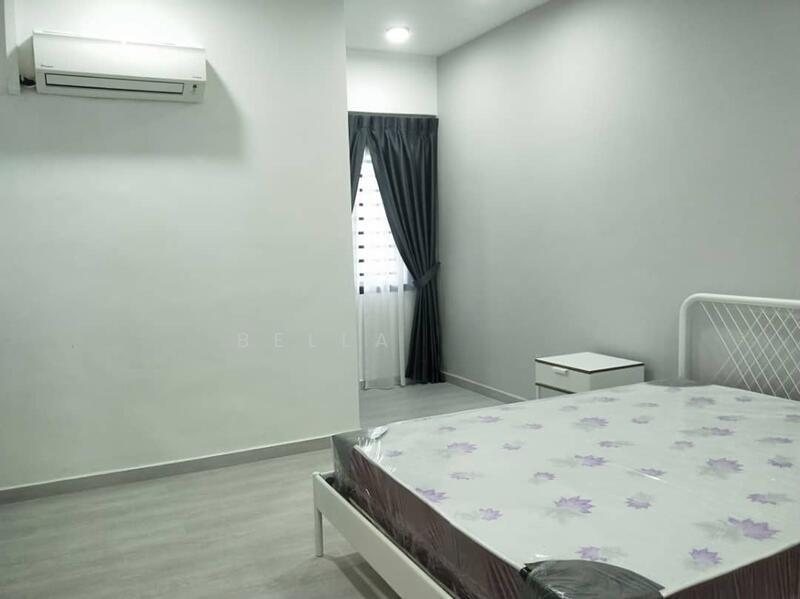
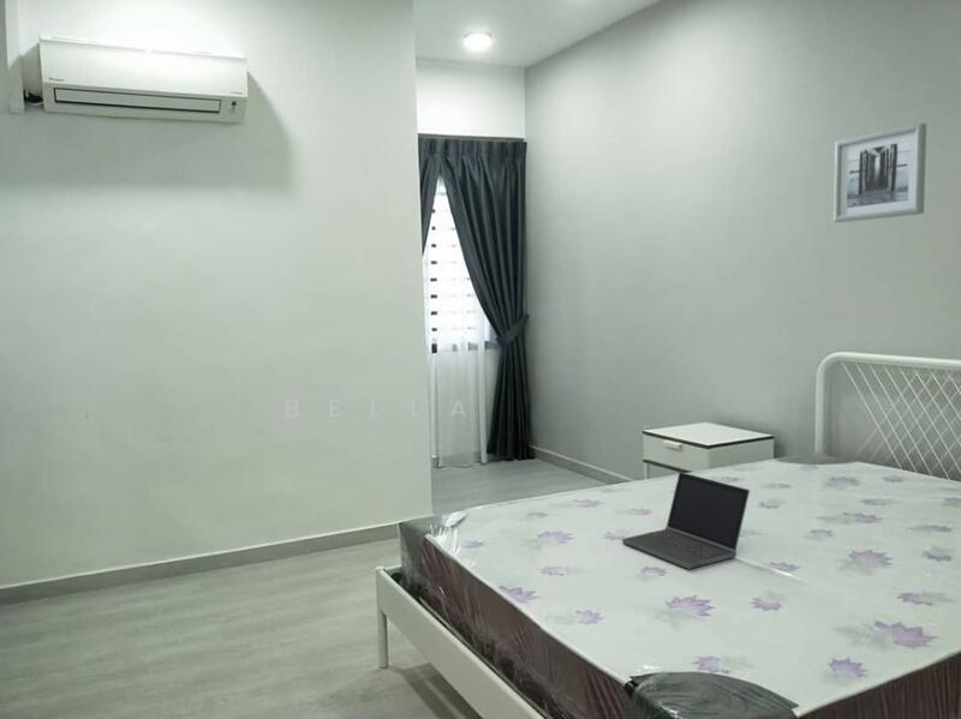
+ laptop computer [621,471,751,570]
+ wall art [832,122,927,223]
